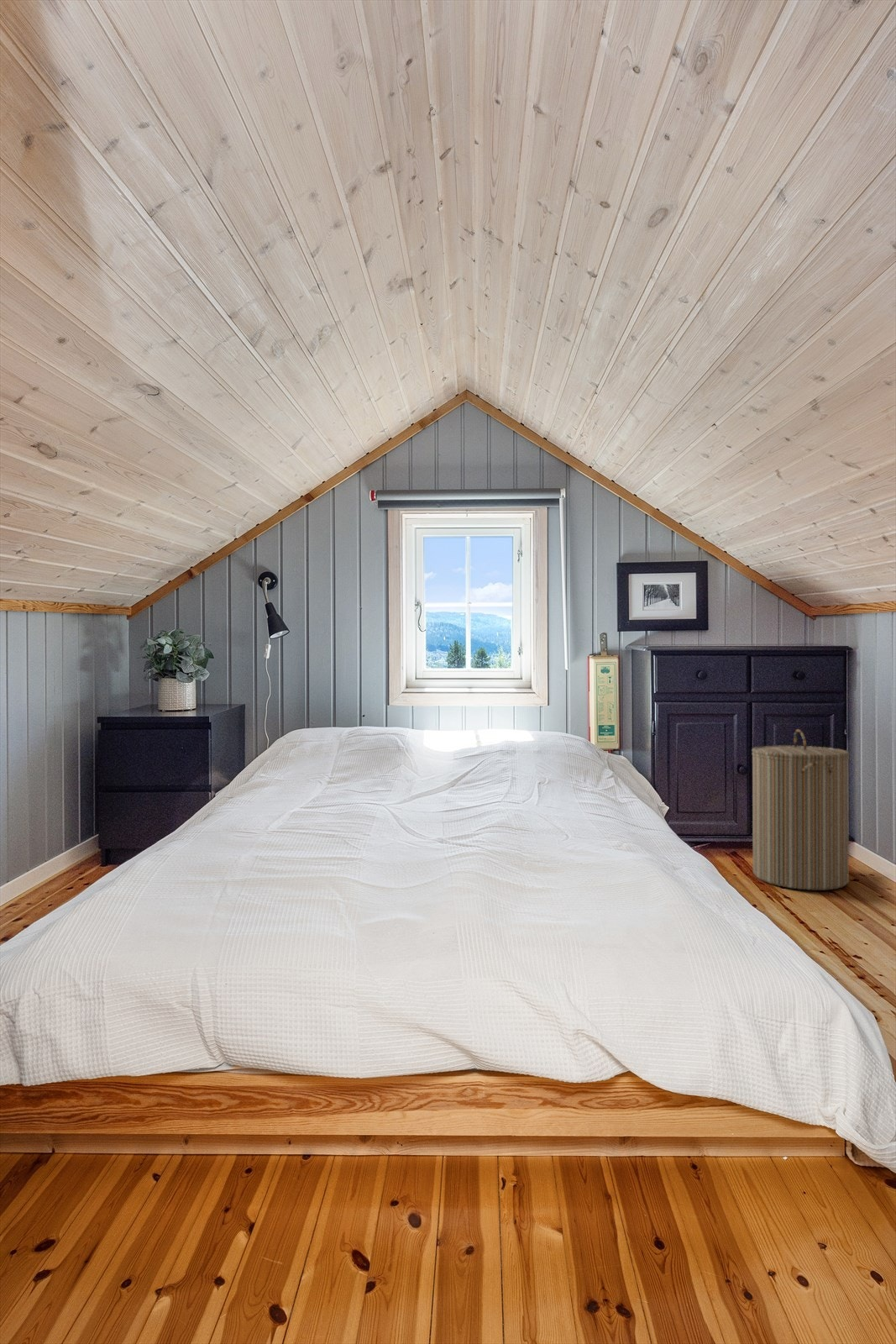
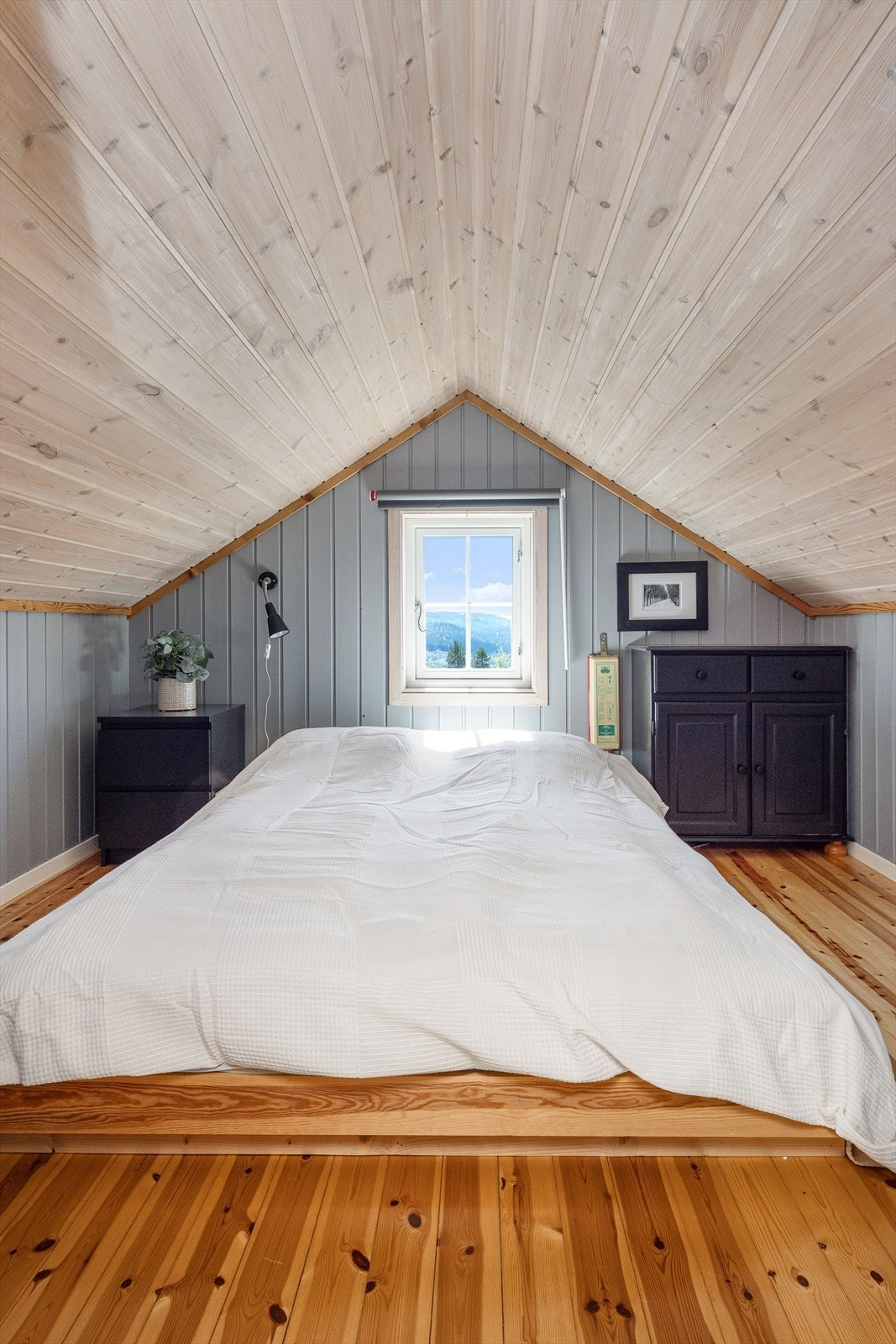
- laundry hamper [751,728,850,891]
